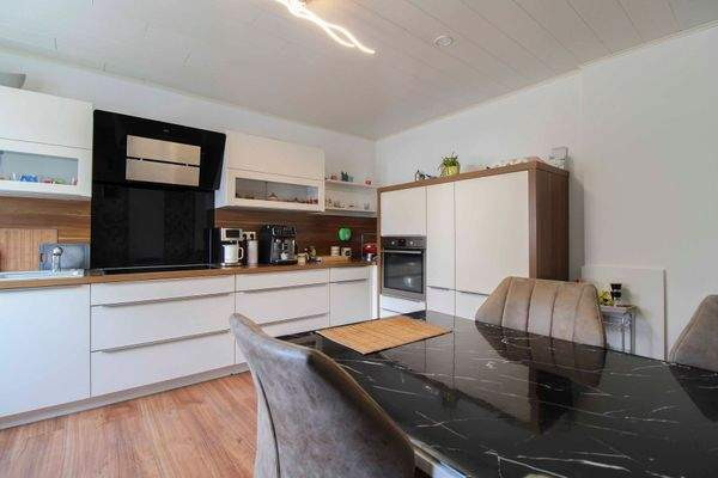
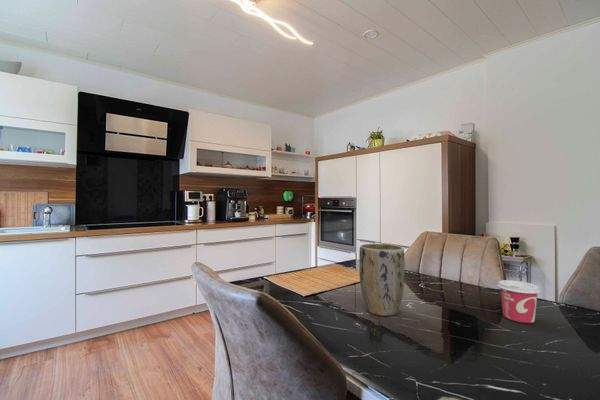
+ cup [497,279,542,324]
+ plant pot [358,242,406,317]
